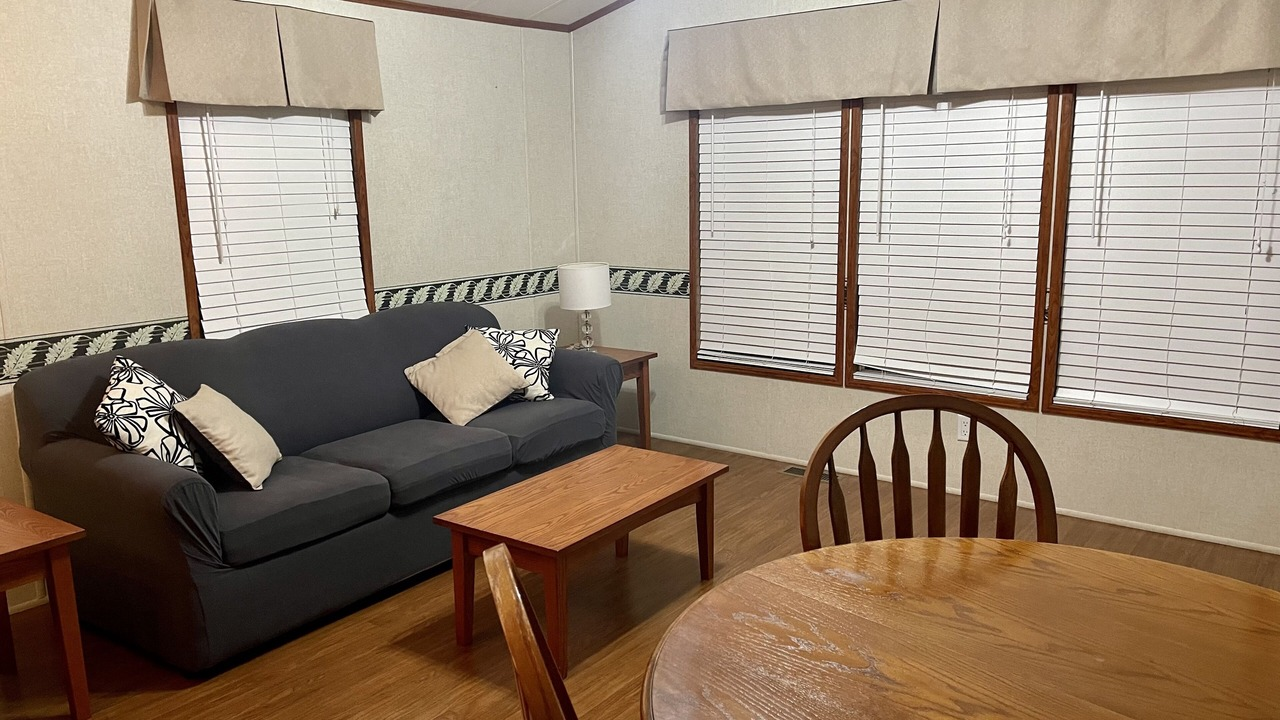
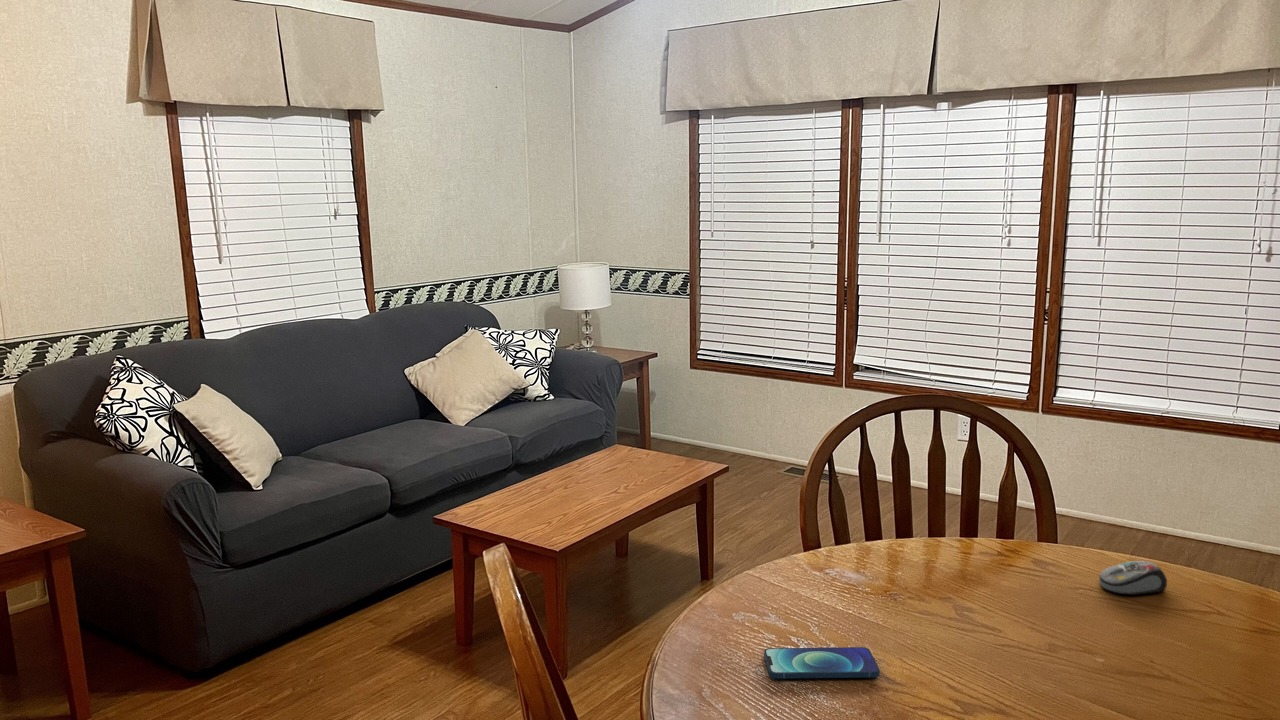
+ smartphone [763,646,881,679]
+ computer mouse [1098,560,1168,596]
